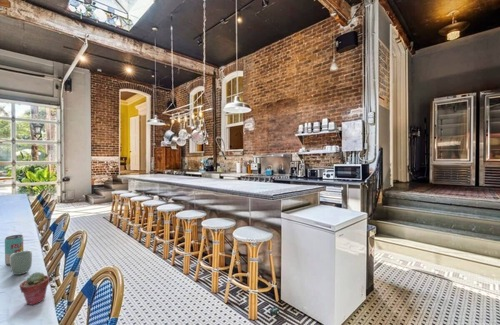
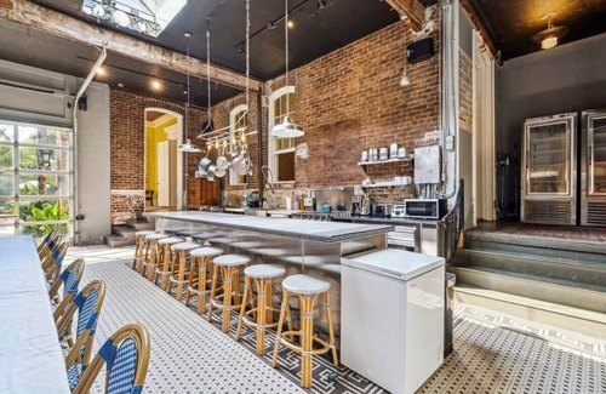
- cup [9,250,33,276]
- beverage can [4,234,24,267]
- potted succulent [19,271,50,306]
